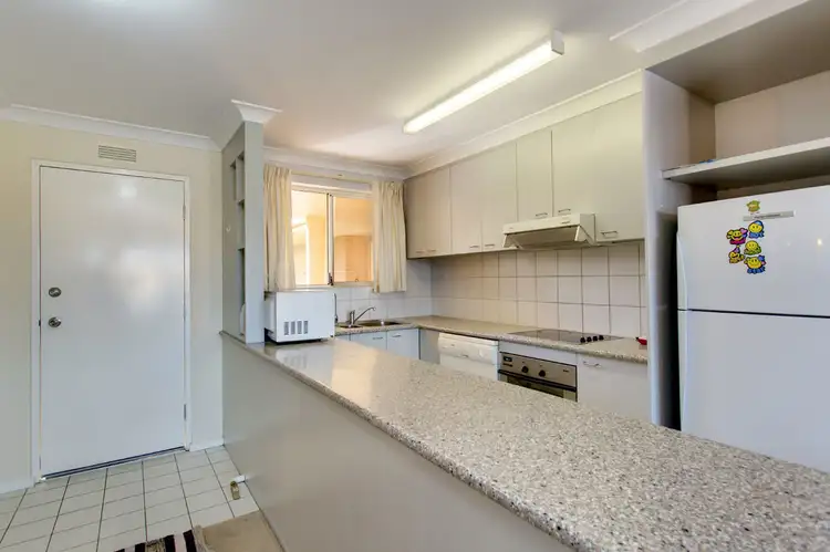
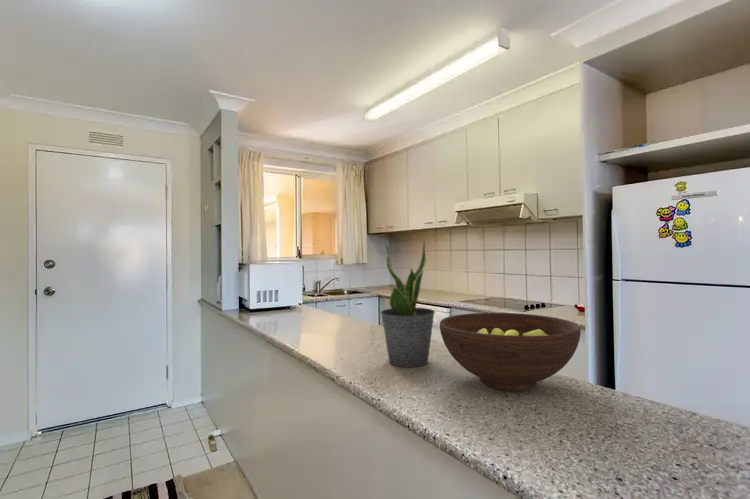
+ potted plant [379,240,436,368]
+ fruit bowl [439,312,582,392]
